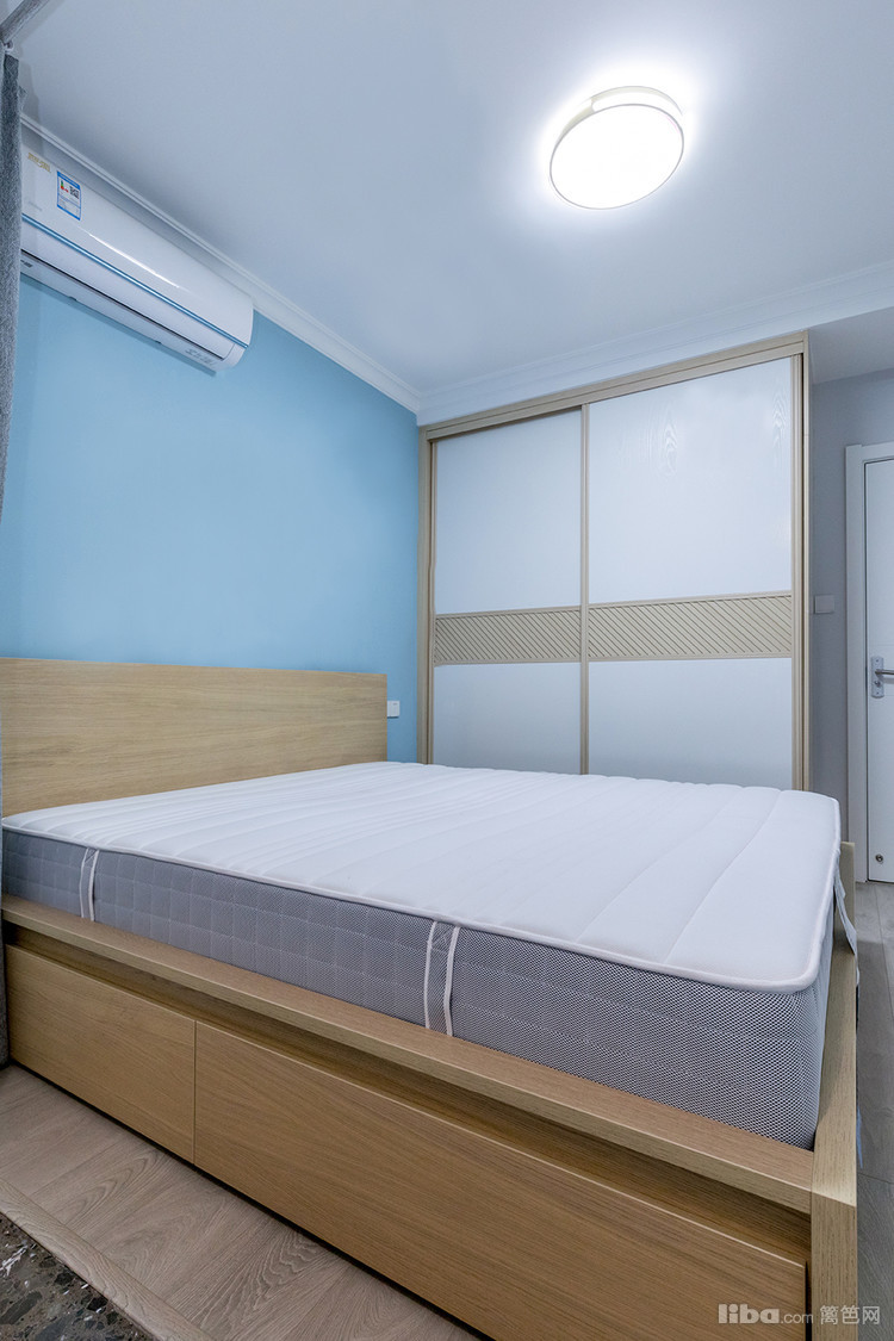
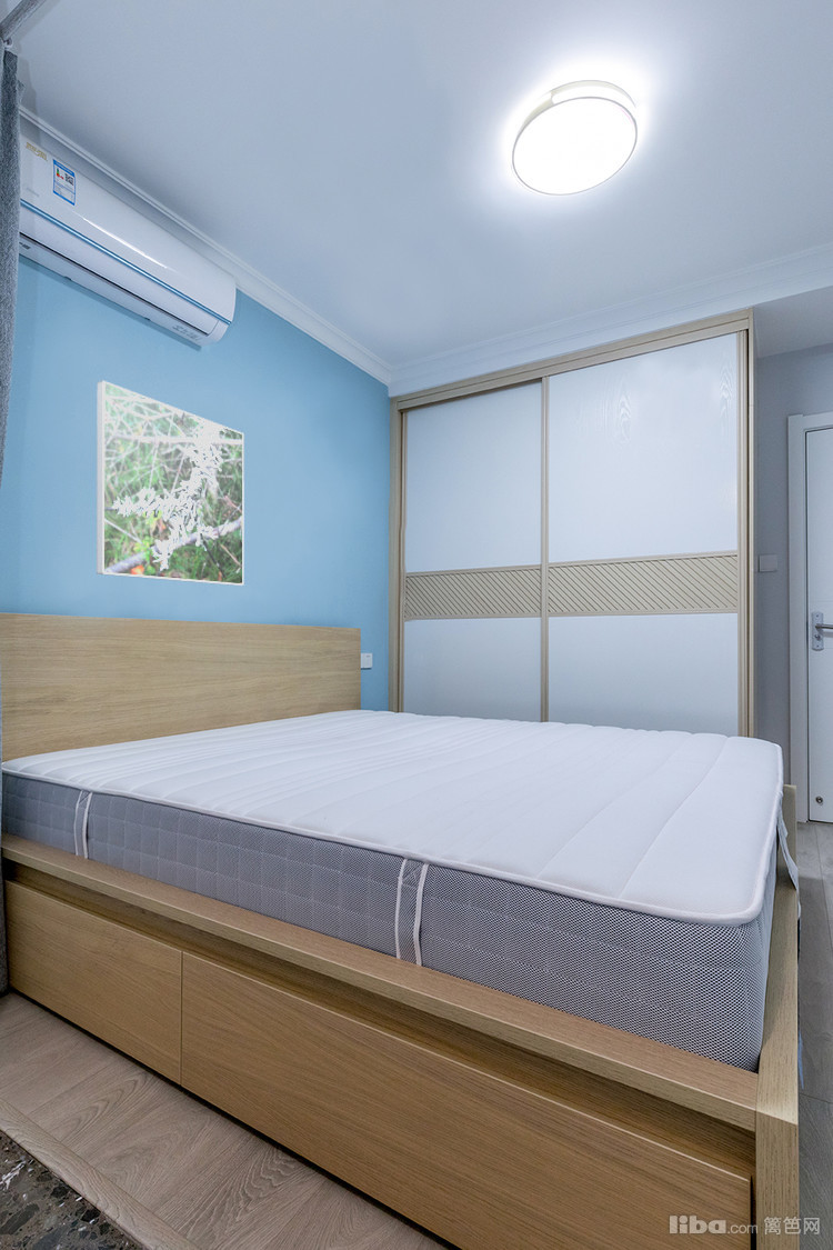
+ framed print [96,380,245,587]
